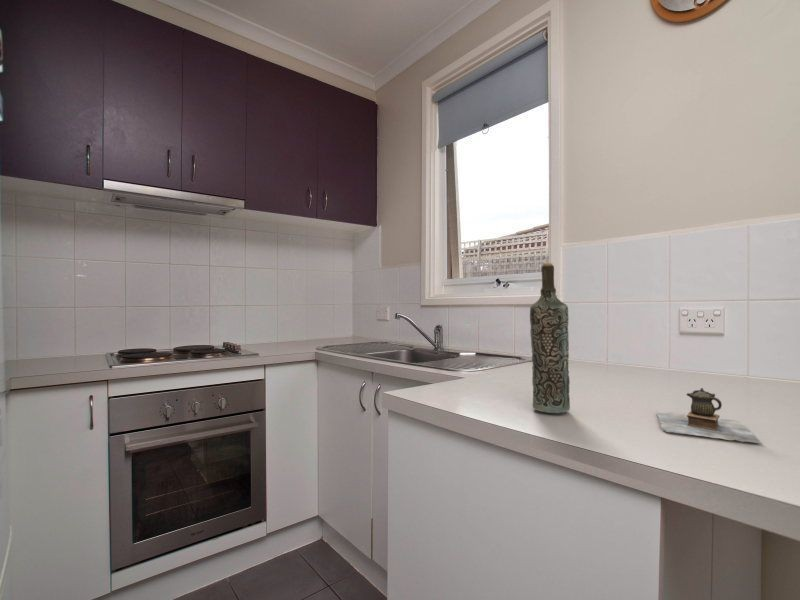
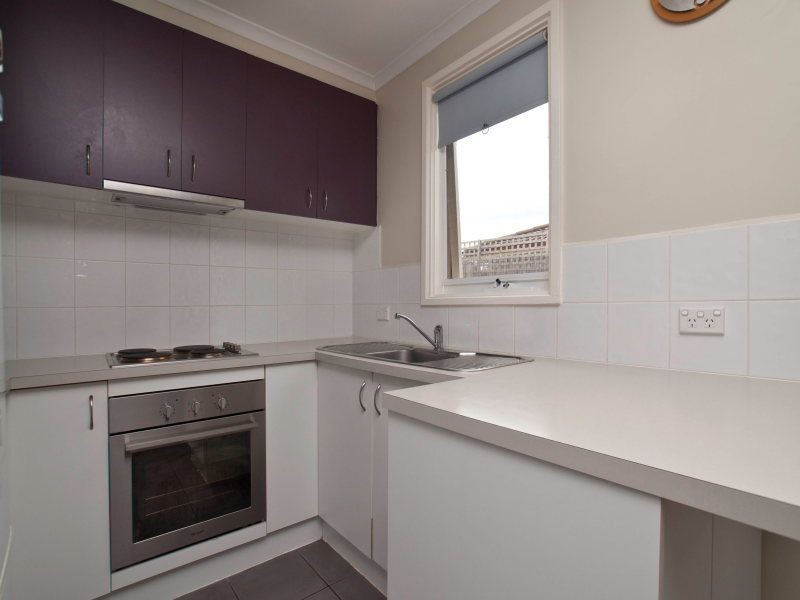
- bottle [529,262,571,414]
- teapot [656,387,762,444]
